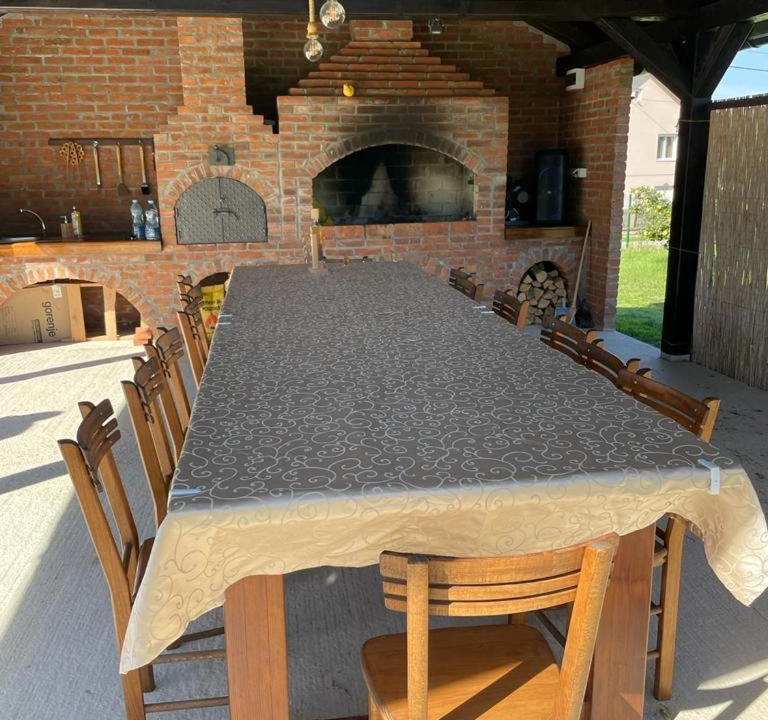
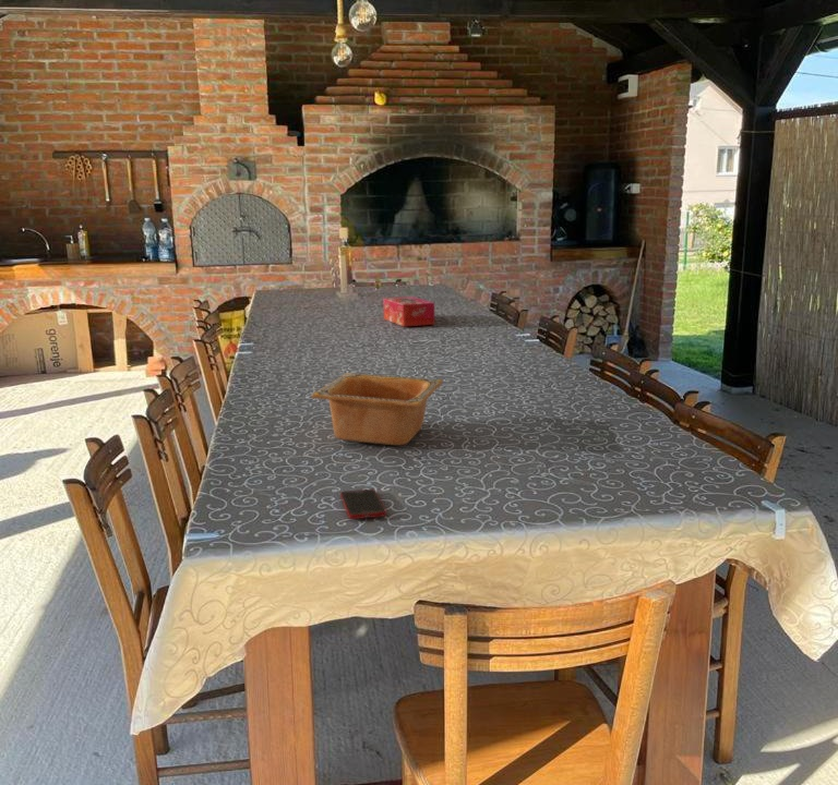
+ cell phone [339,488,387,520]
+ serving bowl [311,372,444,446]
+ tissue box [382,295,435,328]
